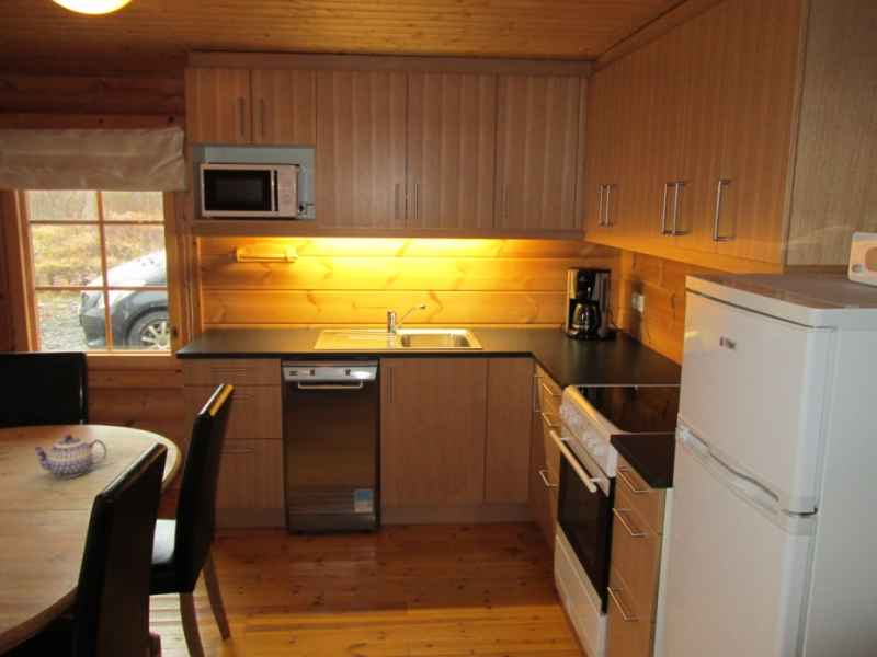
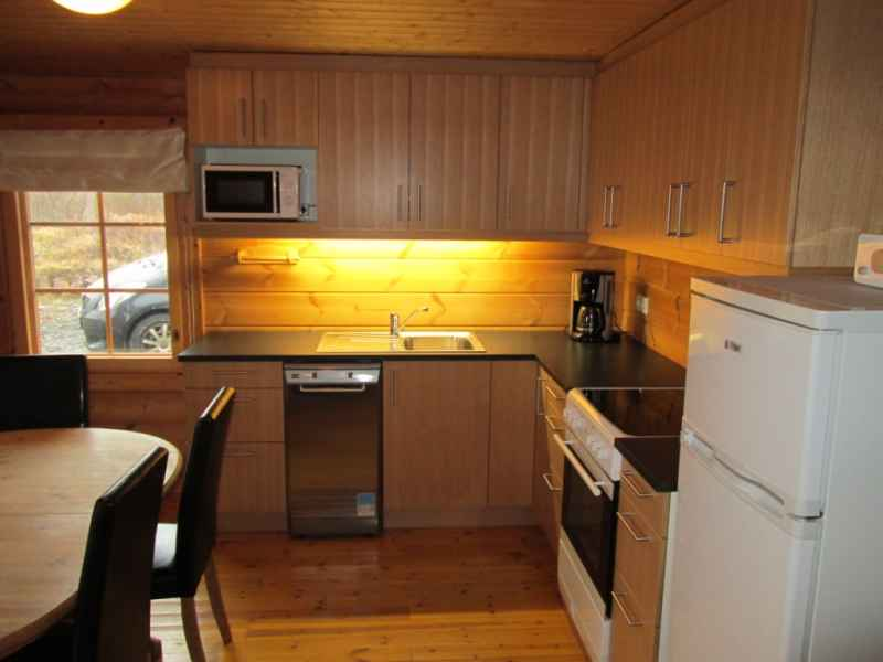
- teapot [32,434,109,479]
